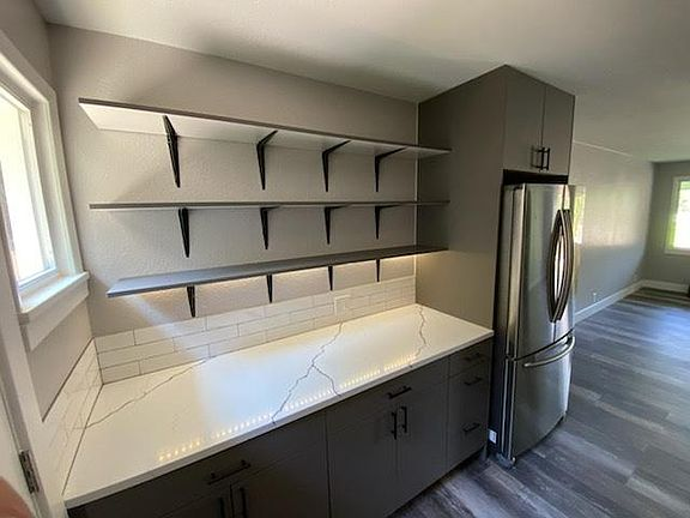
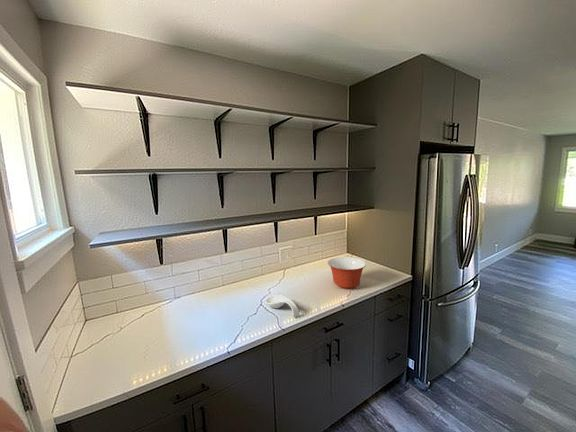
+ spoon rest [264,294,301,319]
+ mixing bowl [327,256,367,290]
